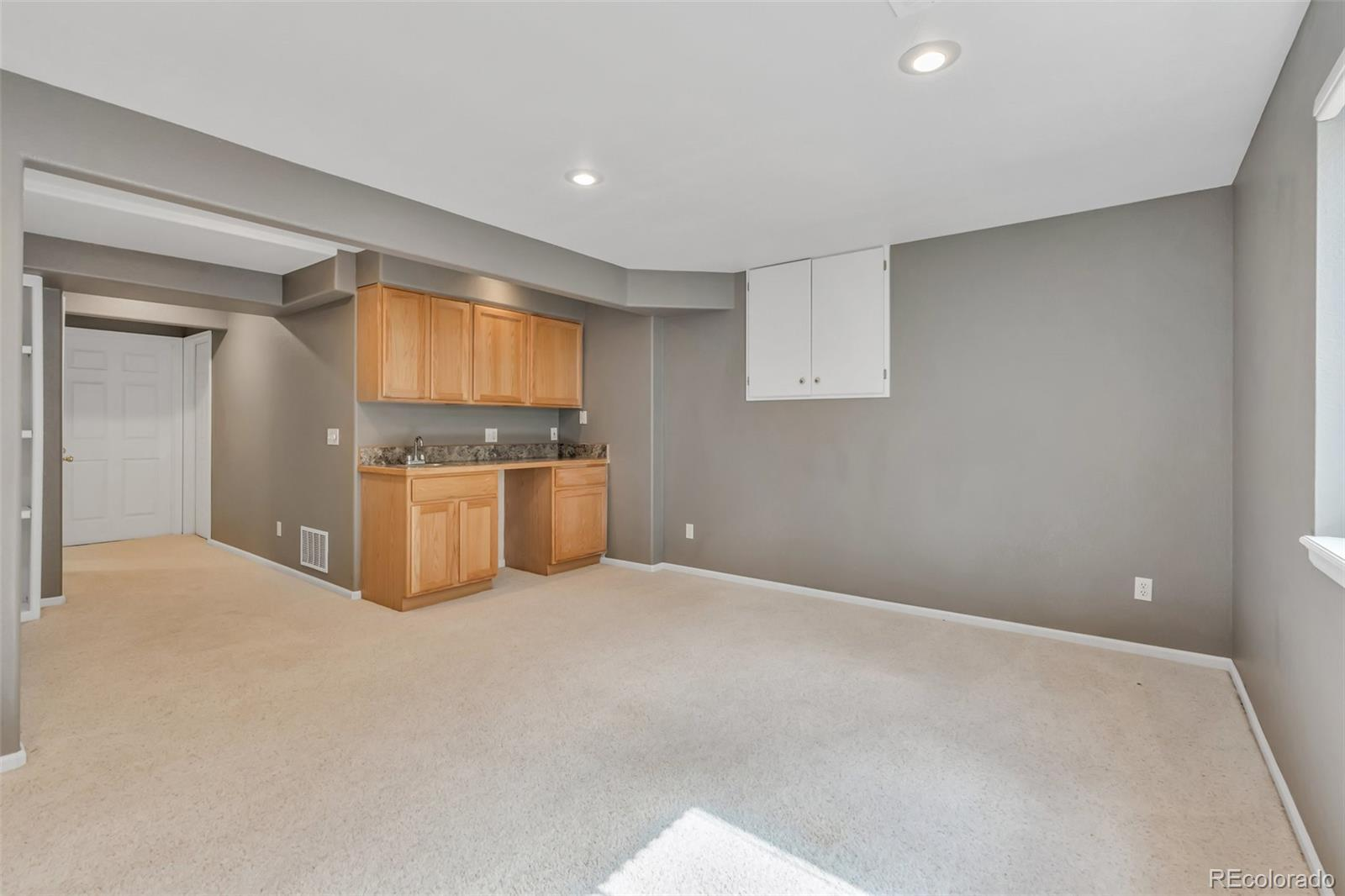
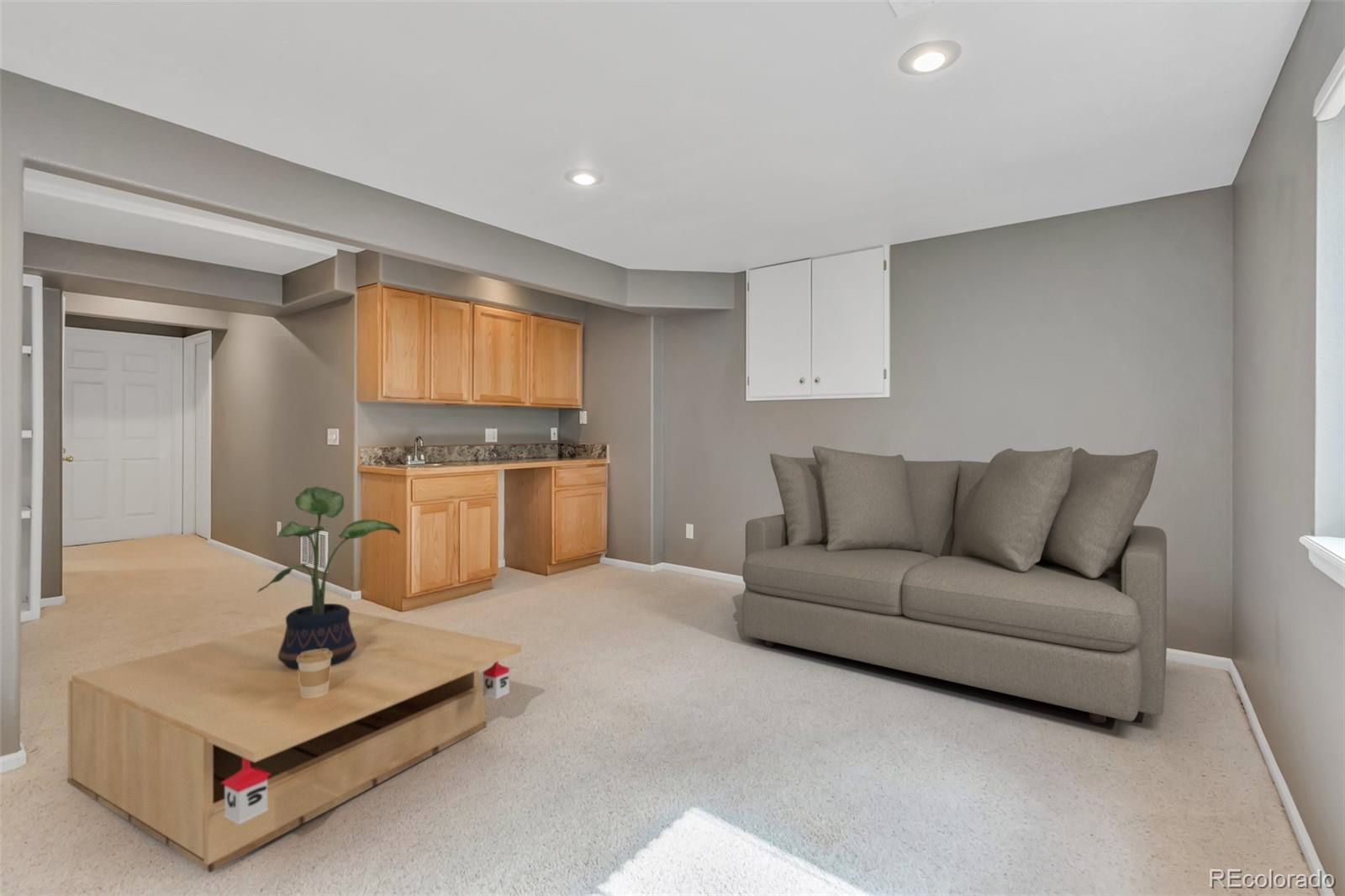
+ coffee table [66,610,522,873]
+ potted plant [256,485,401,670]
+ coffee cup [297,649,332,698]
+ sofa [741,445,1168,724]
